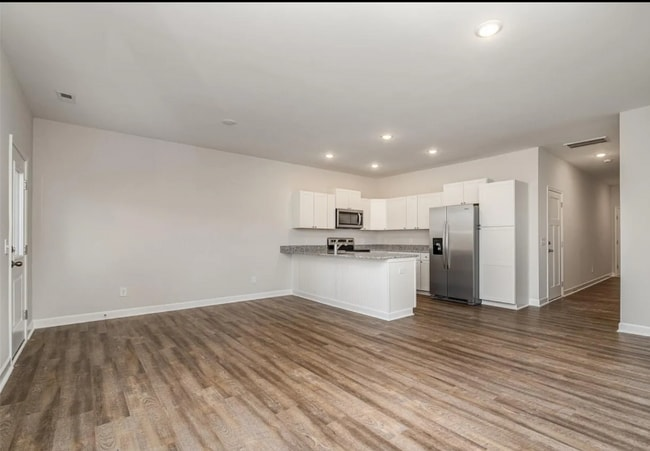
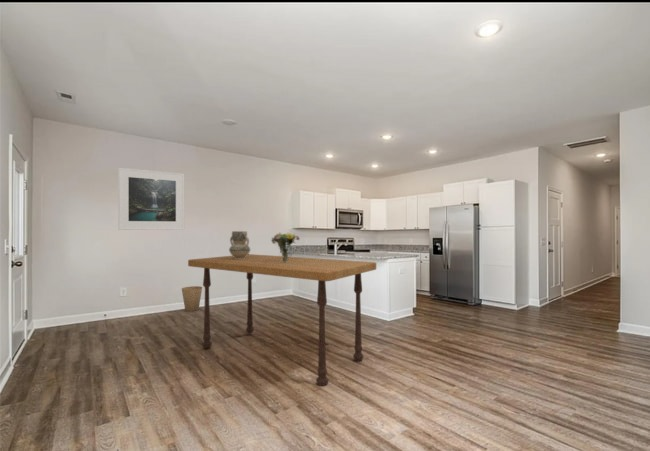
+ dining table [187,253,377,387]
+ bouquet [270,231,300,262]
+ ceramic jug [228,230,251,259]
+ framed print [117,167,185,231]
+ trash can [181,285,203,312]
